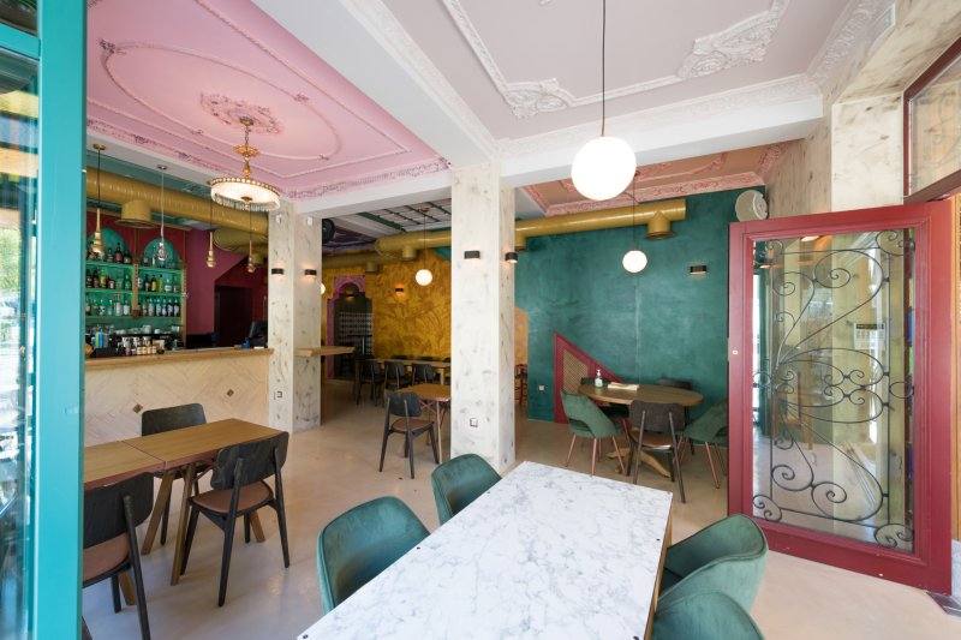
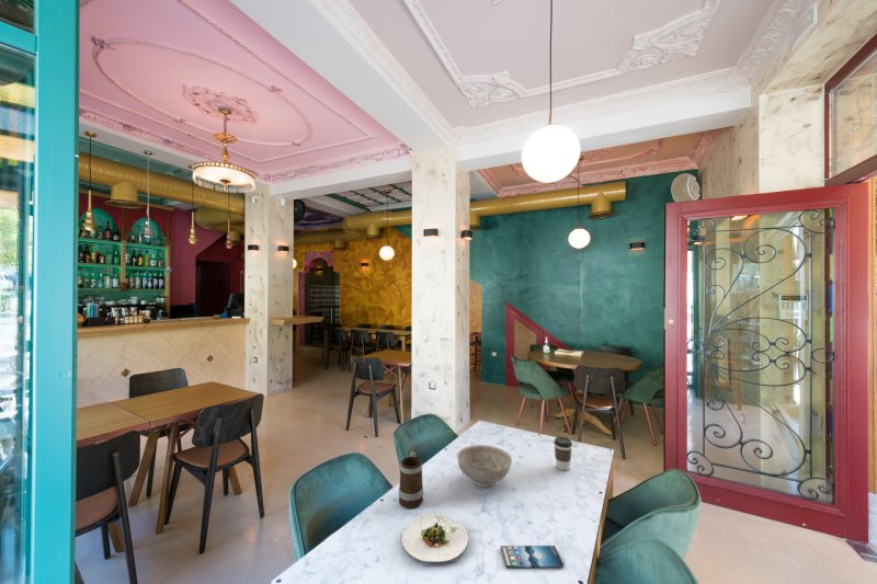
+ coffee cup [553,436,573,471]
+ mug [398,450,424,509]
+ decorative bowl [456,444,513,489]
+ salad plate [400,513,469,564]
+ smartphone [500,545,565,569]
